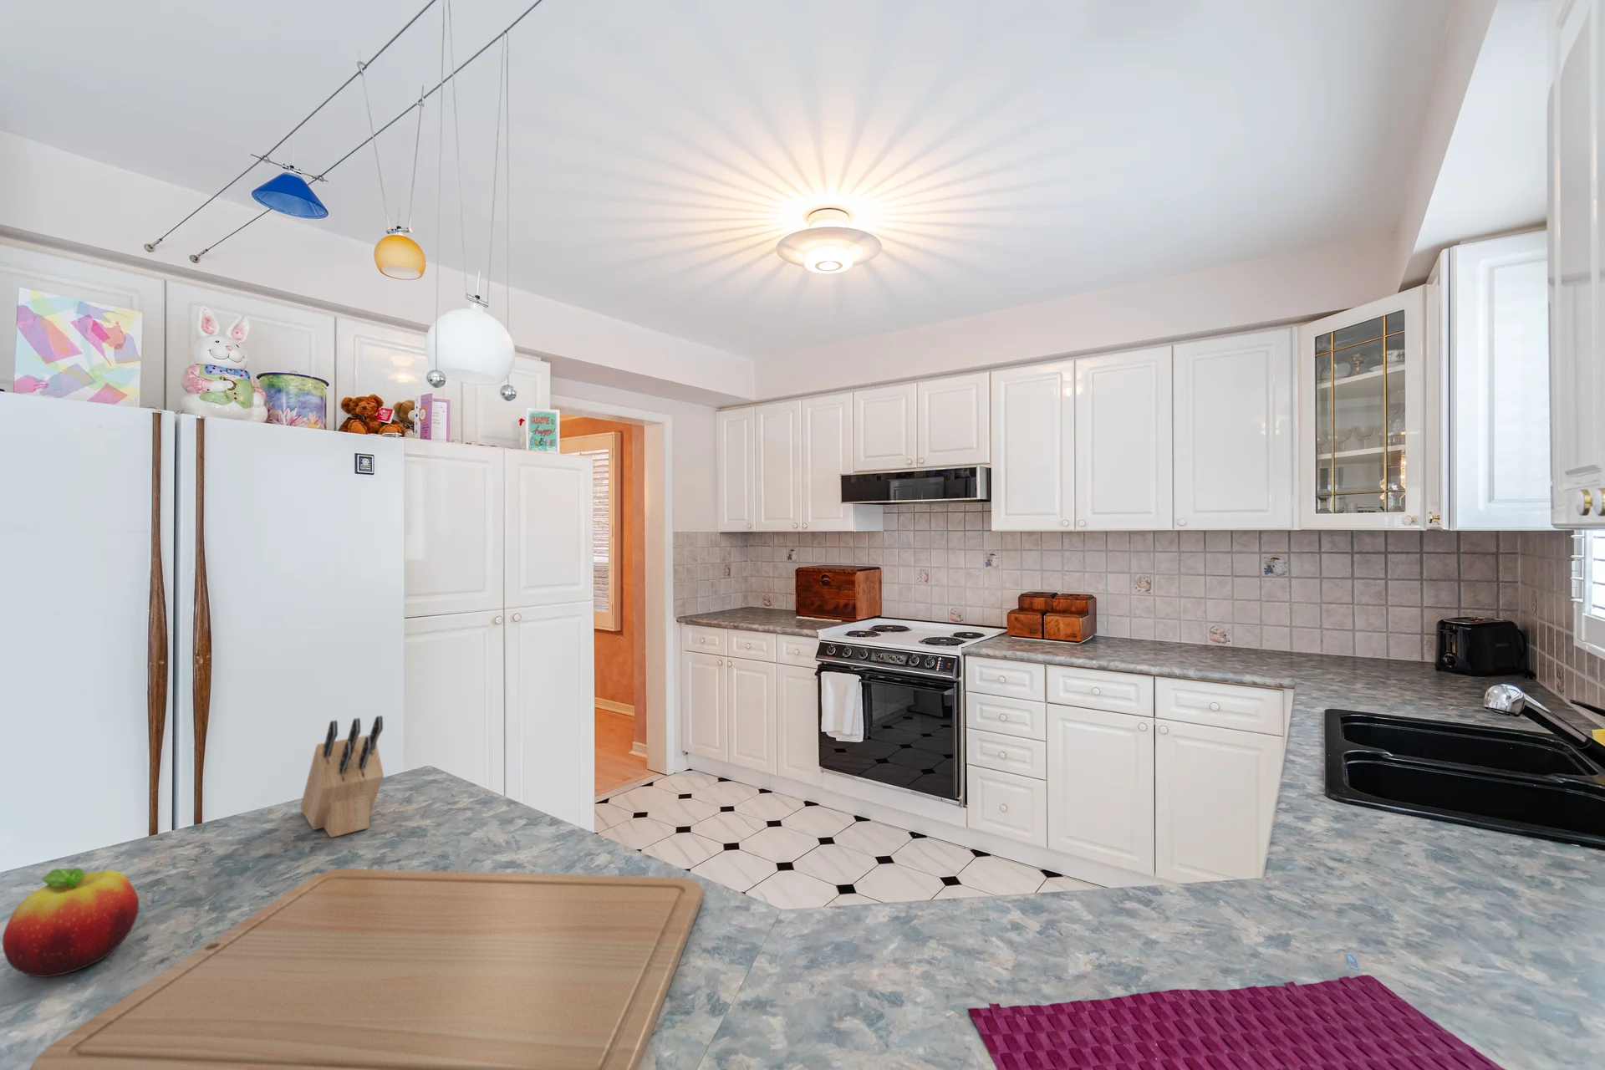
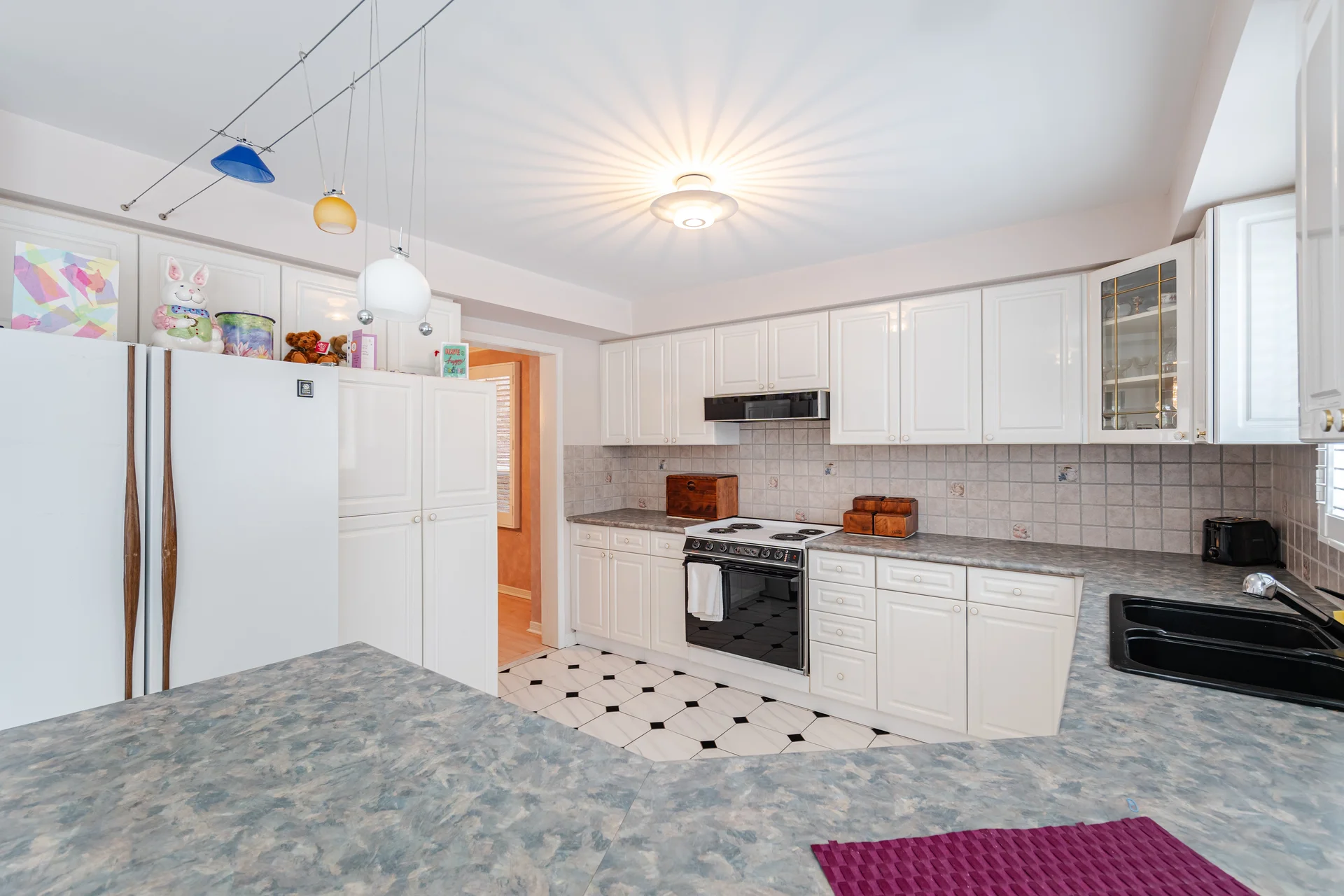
- fruit [1,867,141,978]
- knife block [300,714,385,838]
- chopping board [30,868,703,1070]
